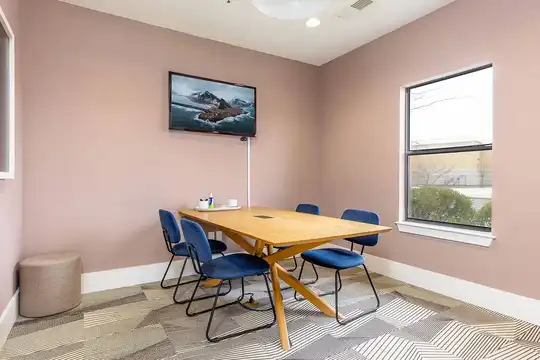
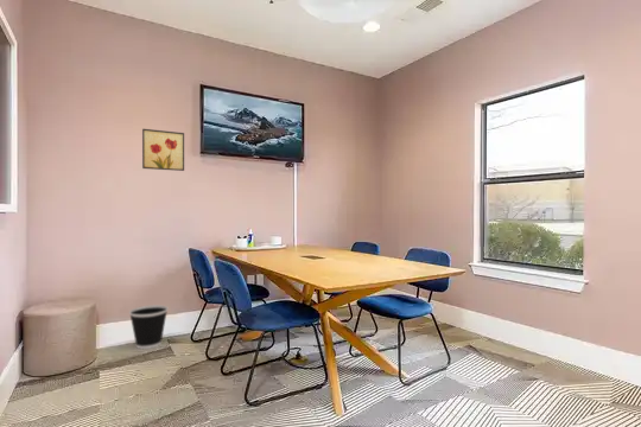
+ wall art [141,128,185,172]
+ wastebasket [128,304,170,350]
